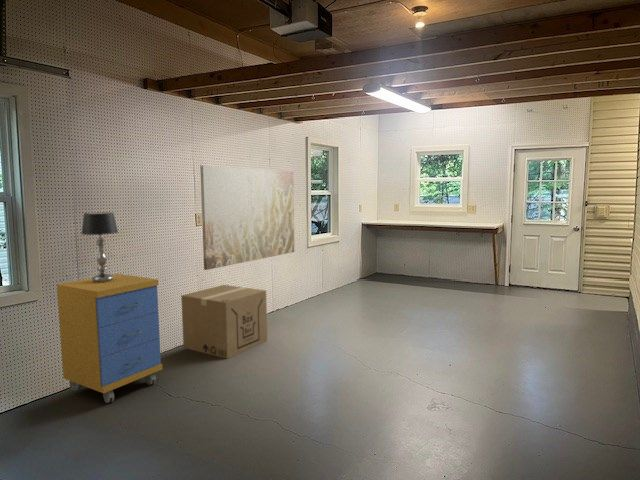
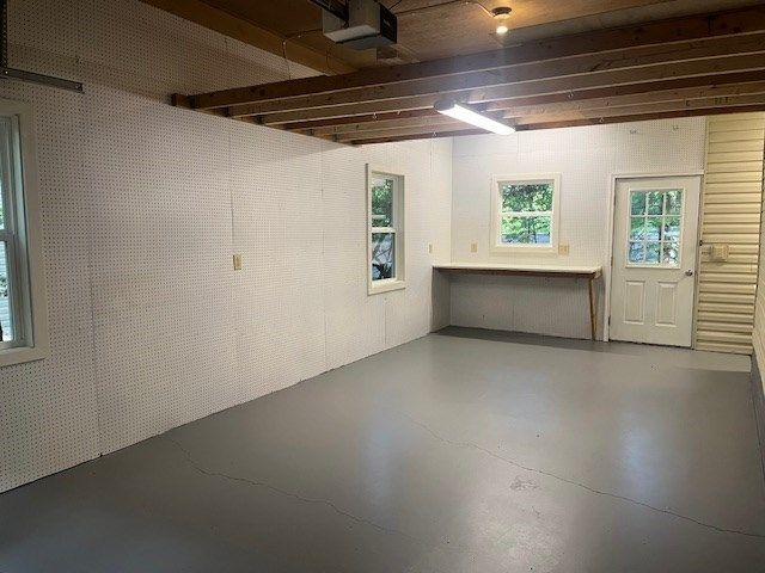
- storage cabinet [56,273,163,404]
- table lamp [81,212,119,283]
- wall art [199,165,296,271]
- cardboard box [180,284,268,360]
